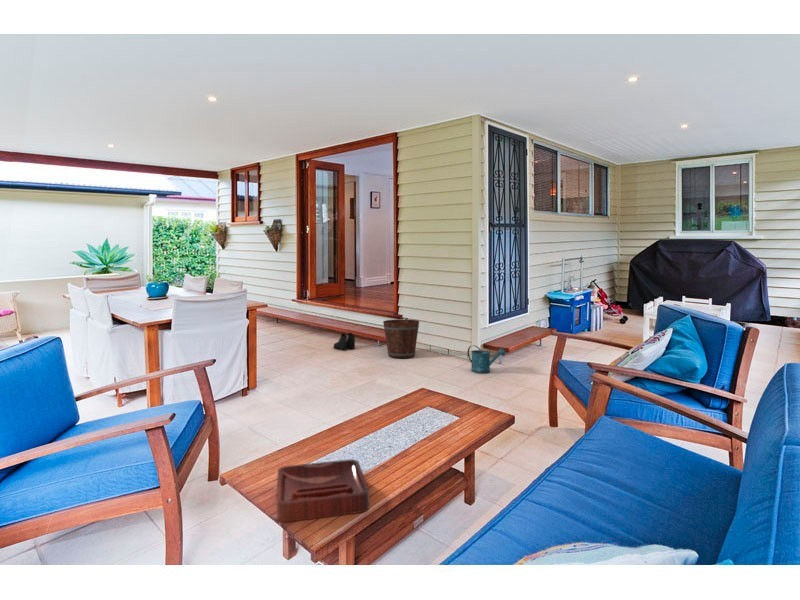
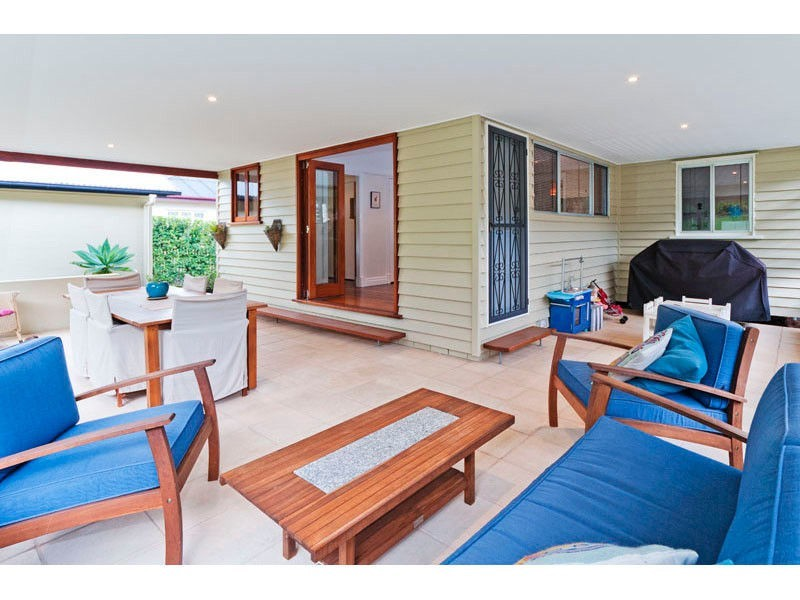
- watering can [467,344,506,374]
- bucket [382,317,420,359]
- boots [333,332,356,350]
- decorative tray [275,459,370,523]
